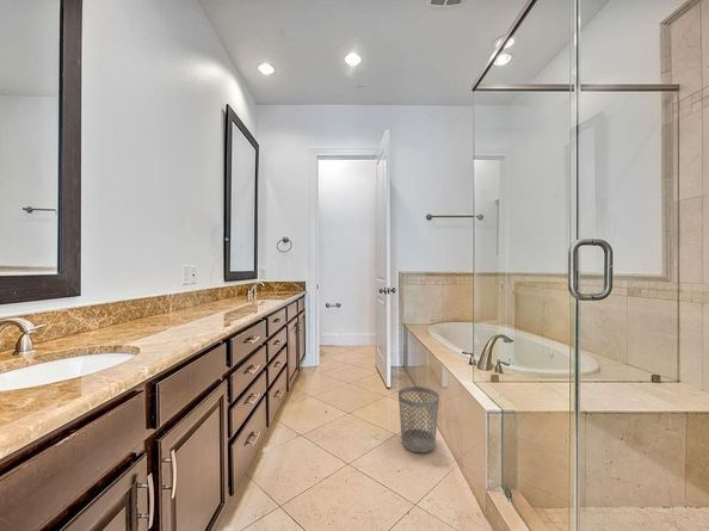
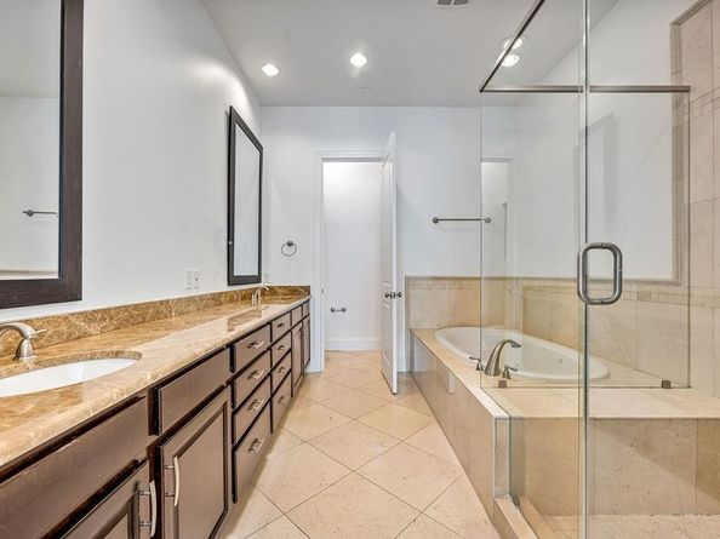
- wastebasket [397,385,440,453]
